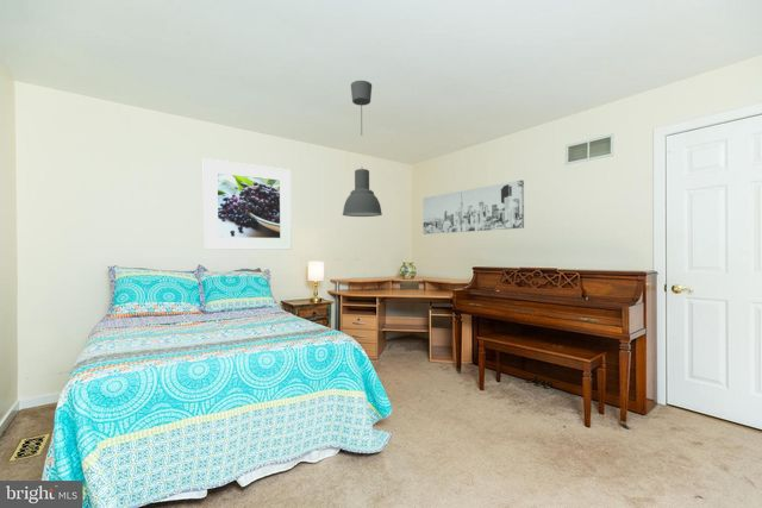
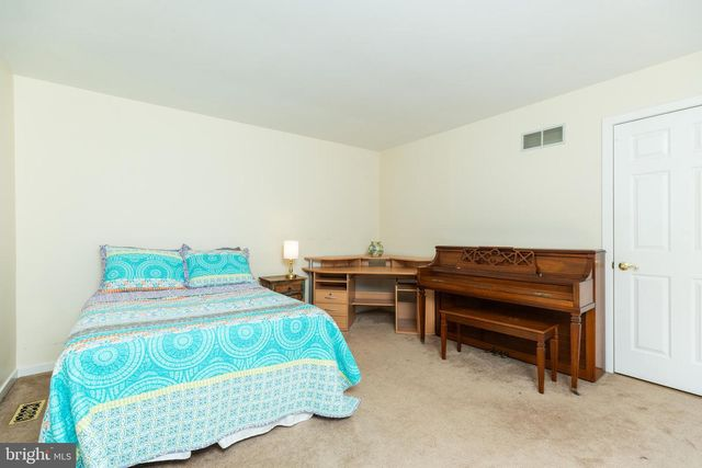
- ceiling light [342,80,383,218]
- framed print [202,157,293,251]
- wall art [421,180,525,236]
